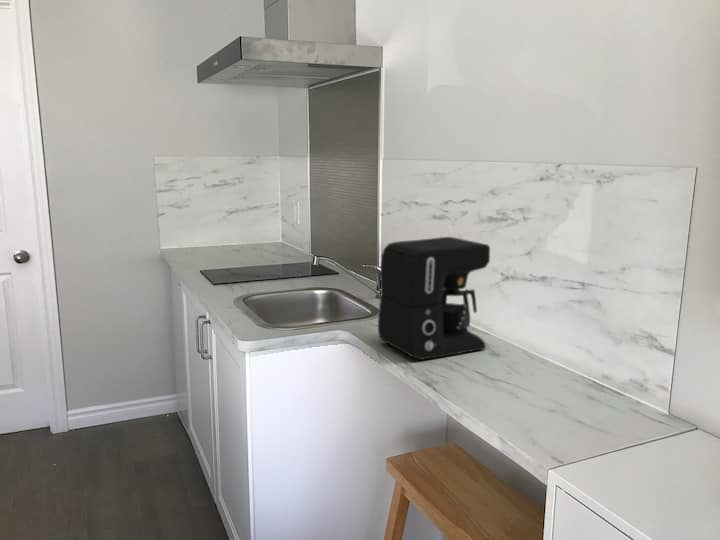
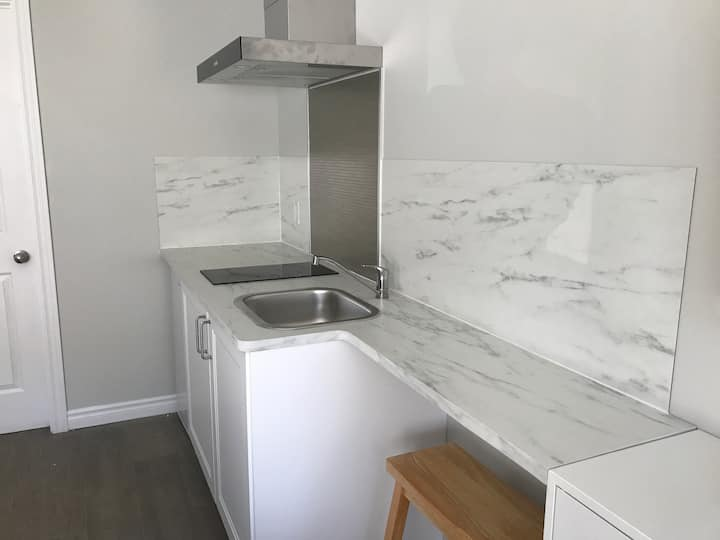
- coffee maker [377,236,491,361]
